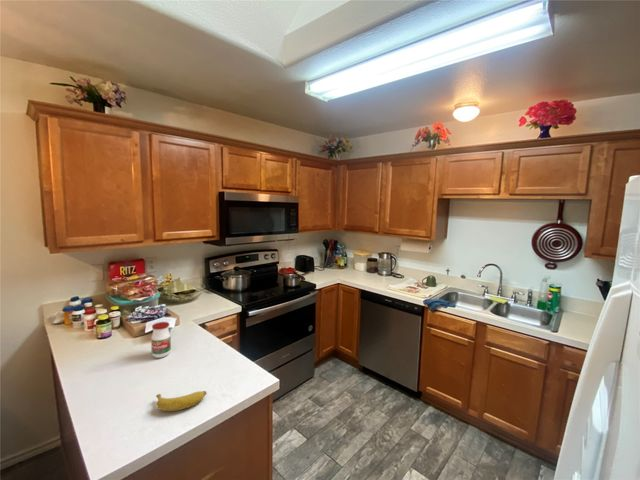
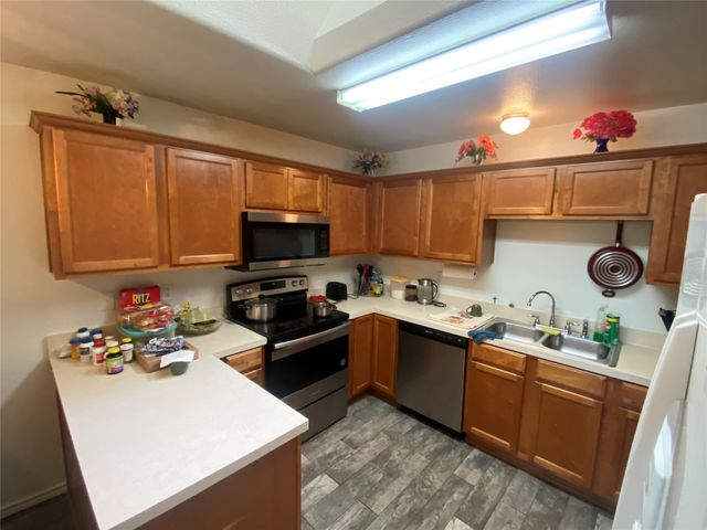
- jar [150,321,172,359]
- banana [155,390,207,412]
